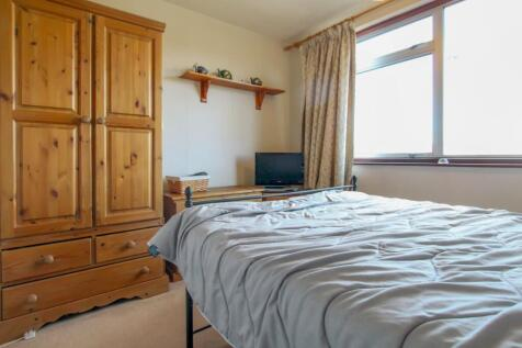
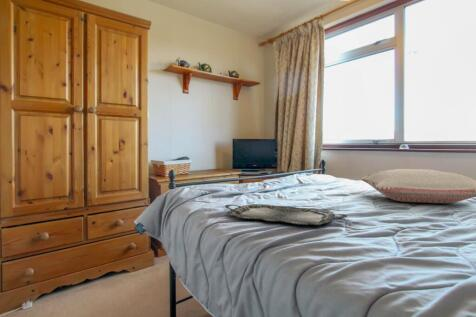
+ pillow [360,168,476,204]
+ serving tray [224,203,348,226]
